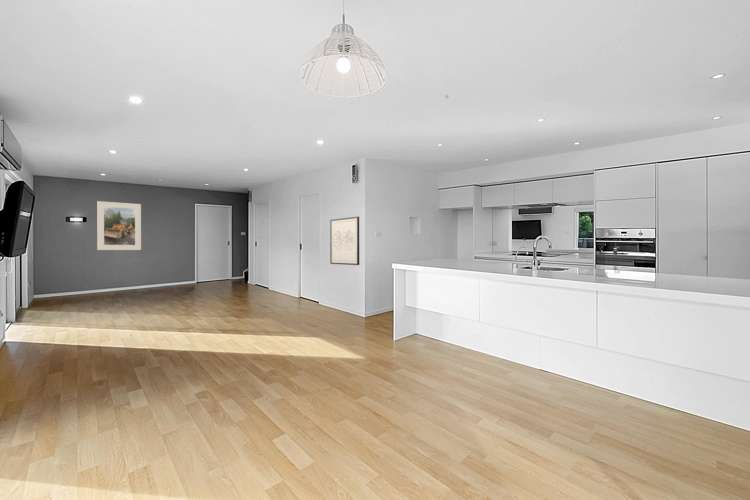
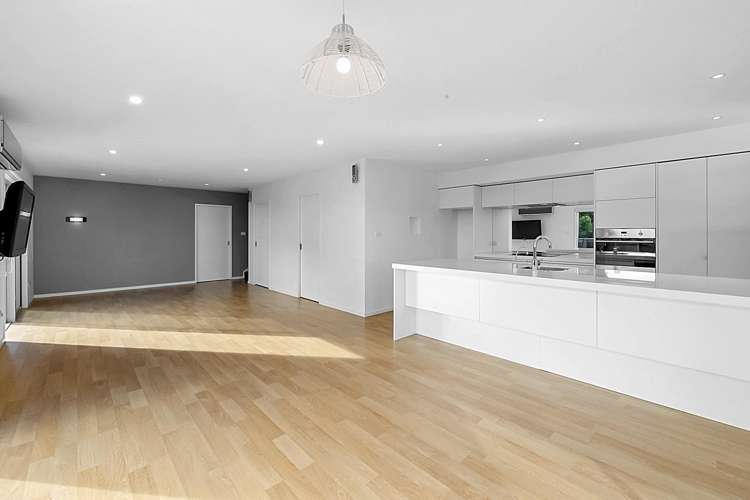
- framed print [96,200,142,251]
- wall art [329,216,360,266]
